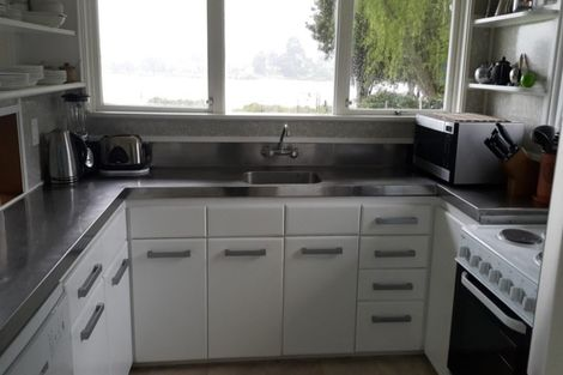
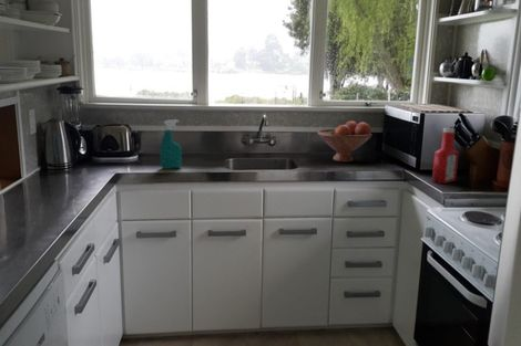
+ spray bottle [159,118,183,170]
+ fruit bowl [317,119,374,162]
+ soap bottle [431,127,460,185]
